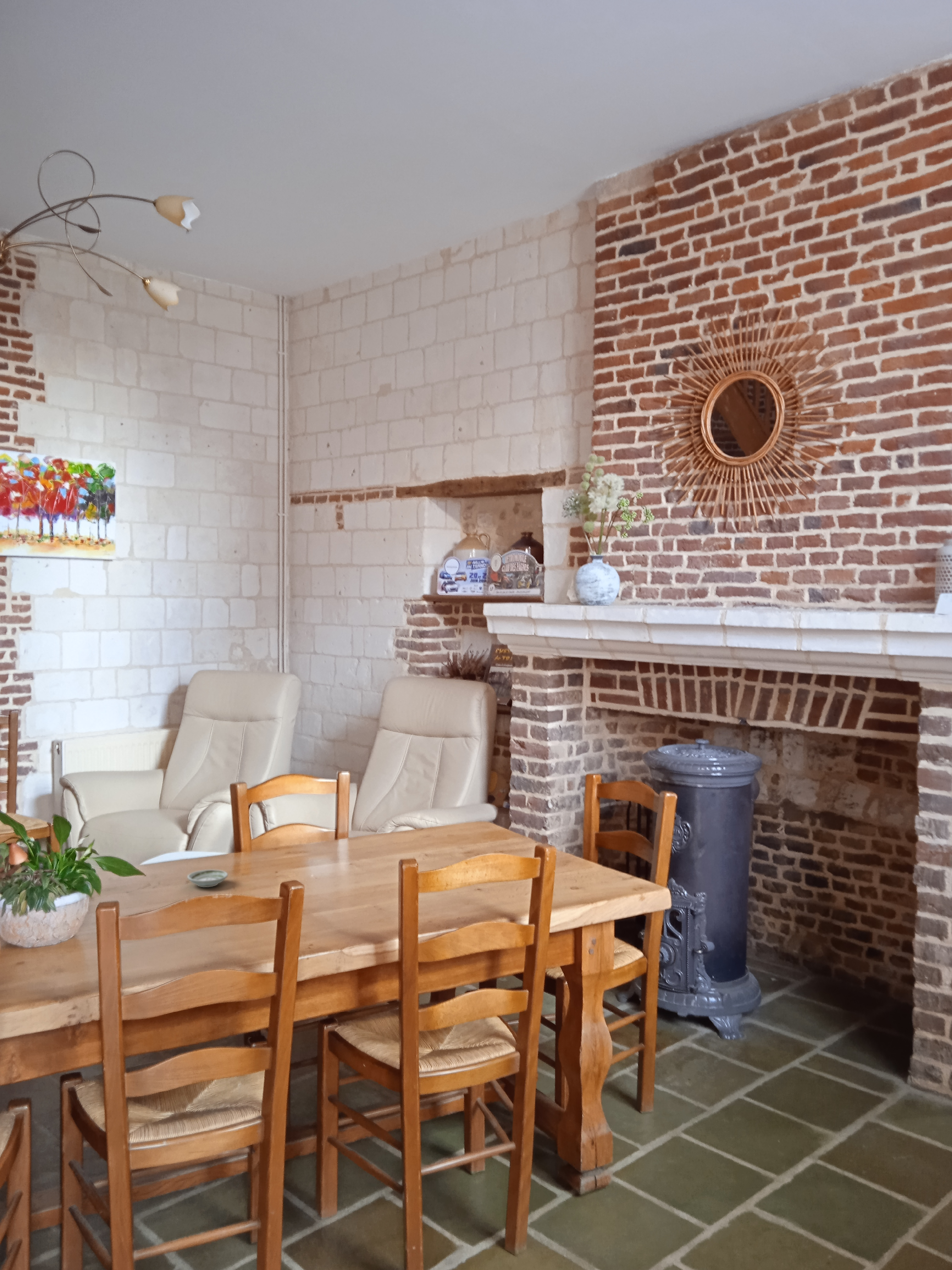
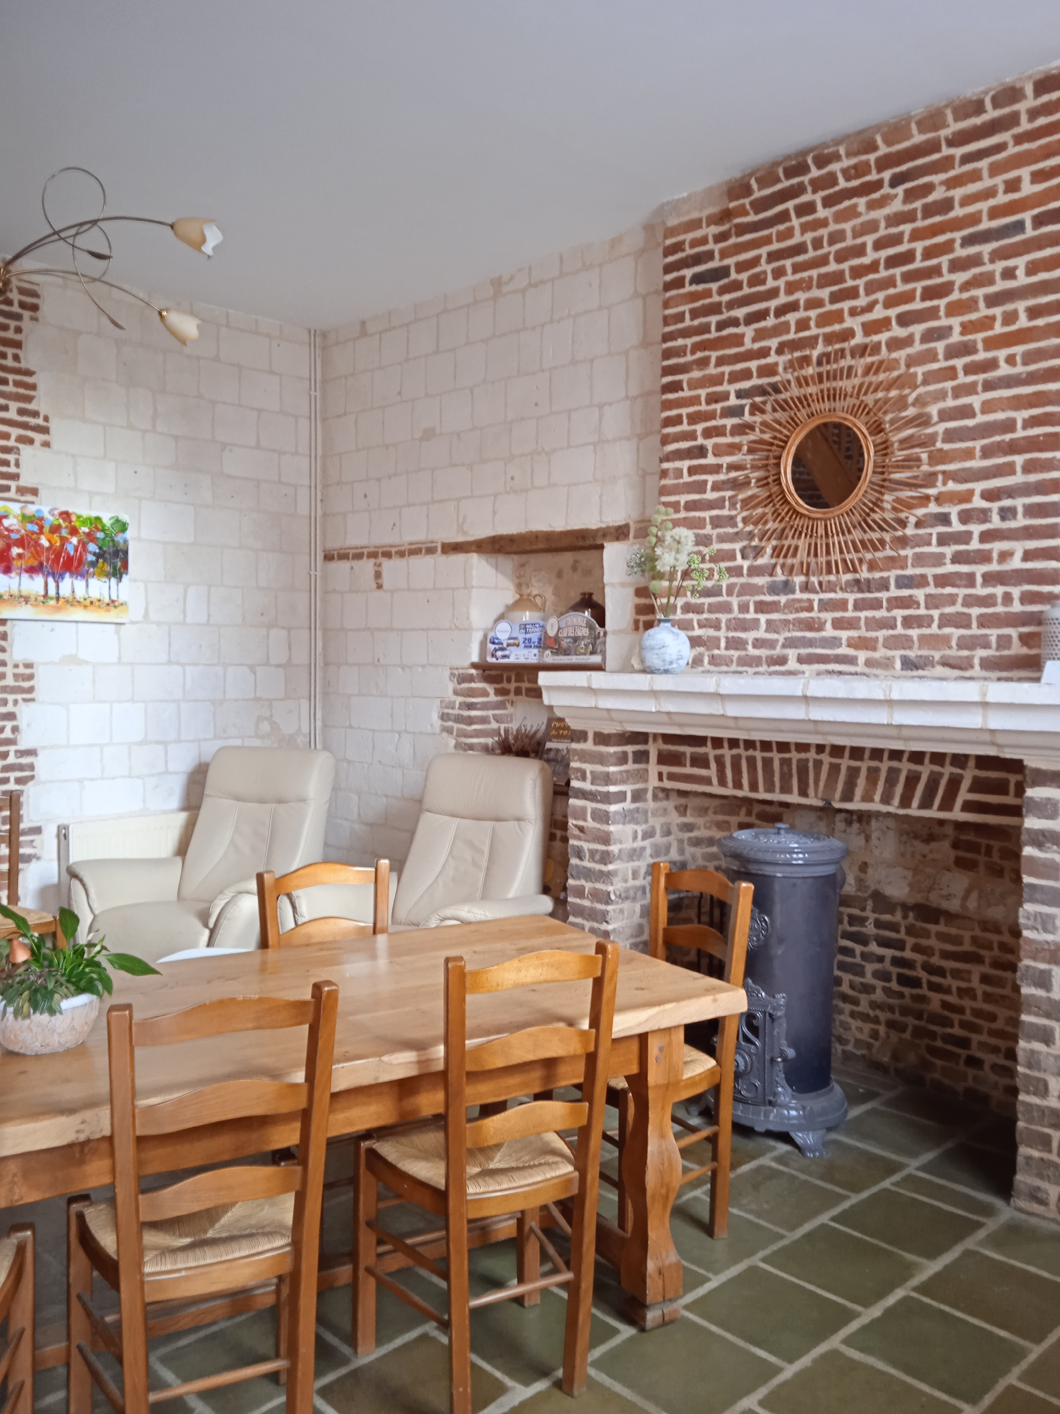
- saucer [187,869,228,888]
